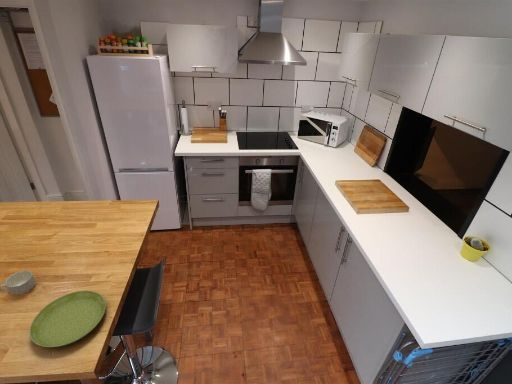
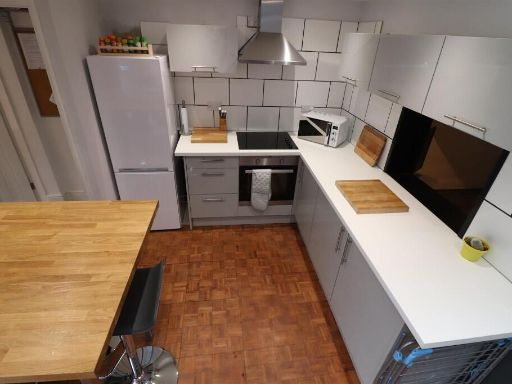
- cup [0,269,36,296]
- saucer [28,290,107,348]
